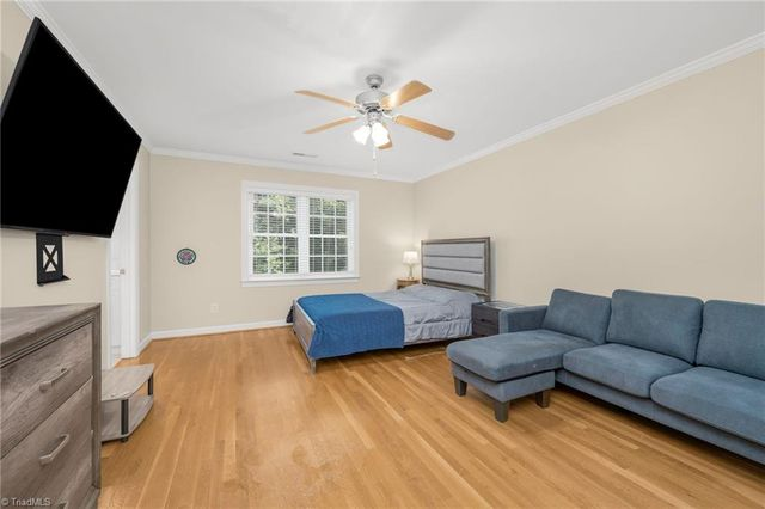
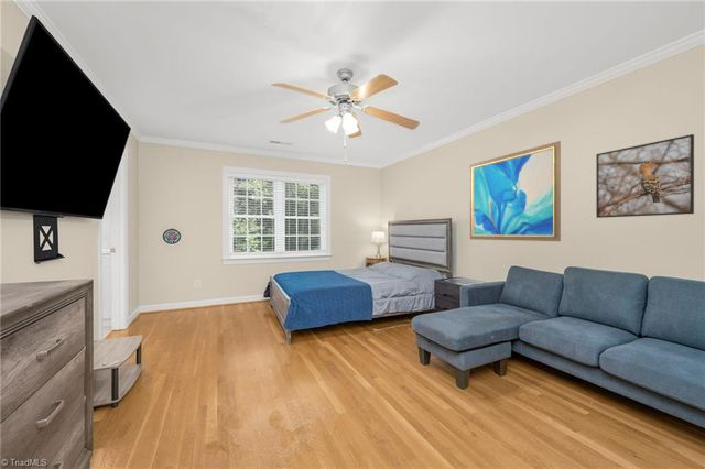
+ wall art [469,140,562,242]
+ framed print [595,133,695,219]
